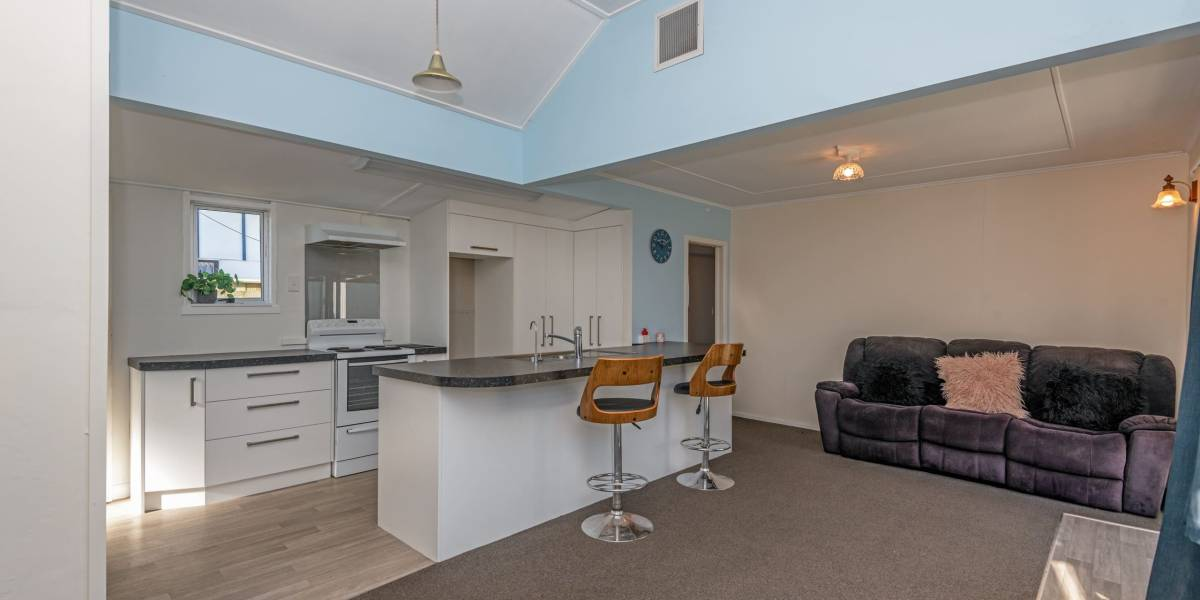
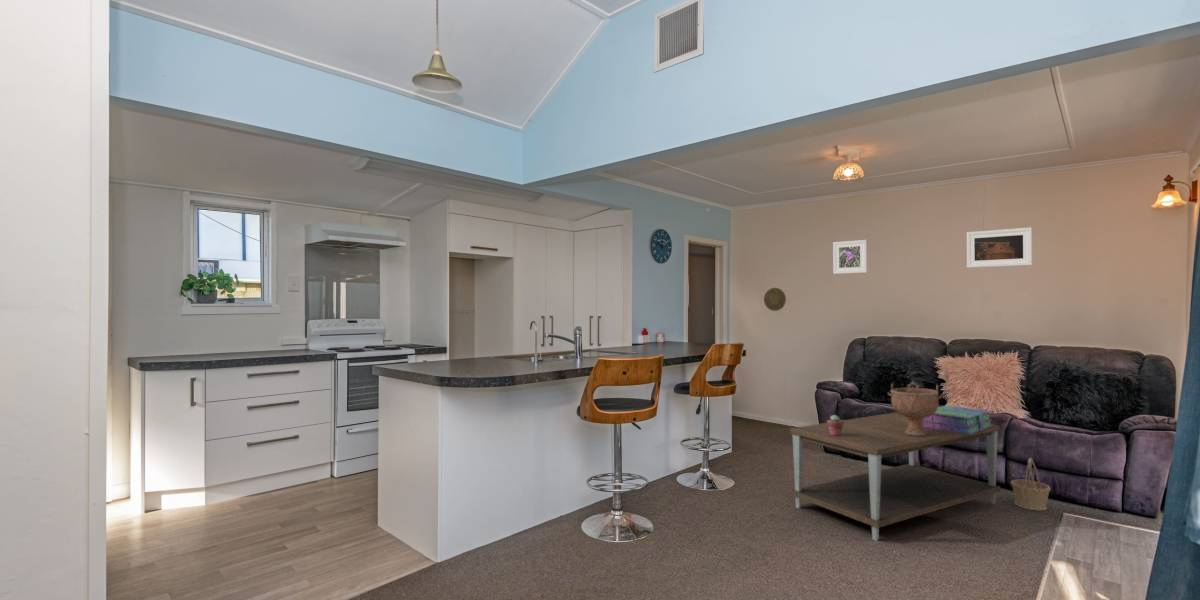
+ basket [1010,457,1052,511]
+ stack of books [922,405,993,434]
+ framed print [832,239,868,275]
+ decorative plate [763,287,787,312]
+ potted succulent [826,414,844,436]
+ coffee table [790,411,1001,542]
+ decorative bowl [887,380,943,436]
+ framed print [966,226,1033,269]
